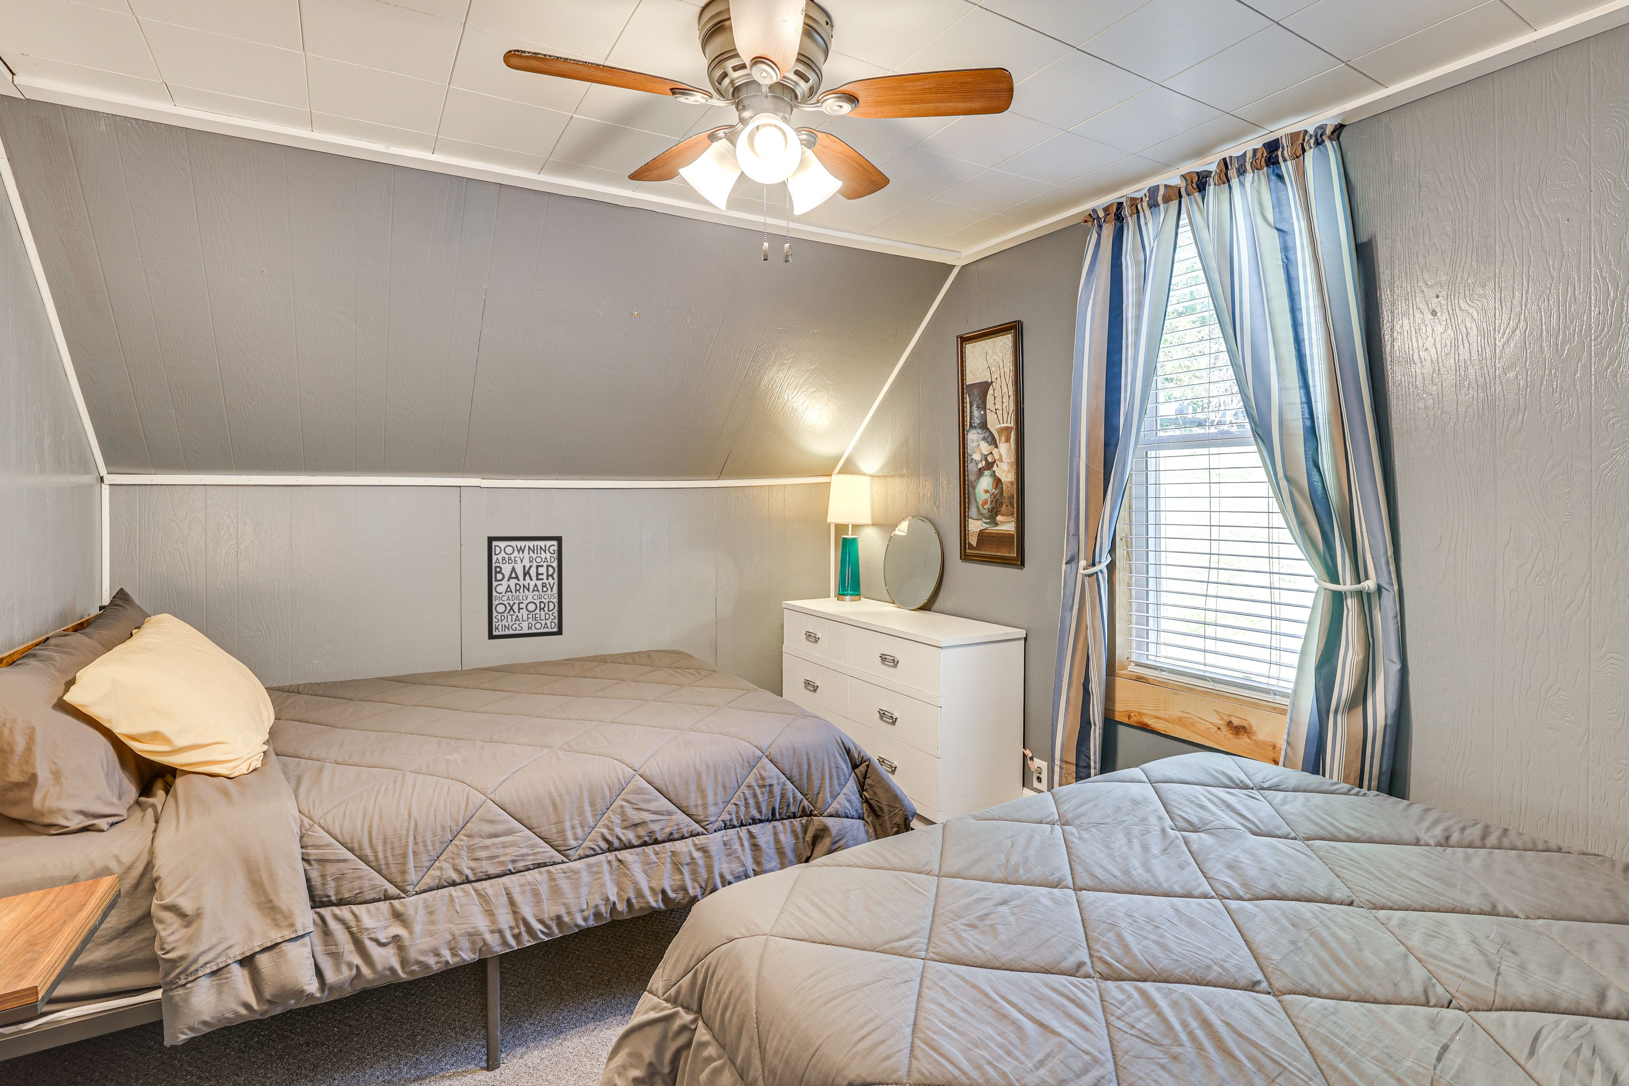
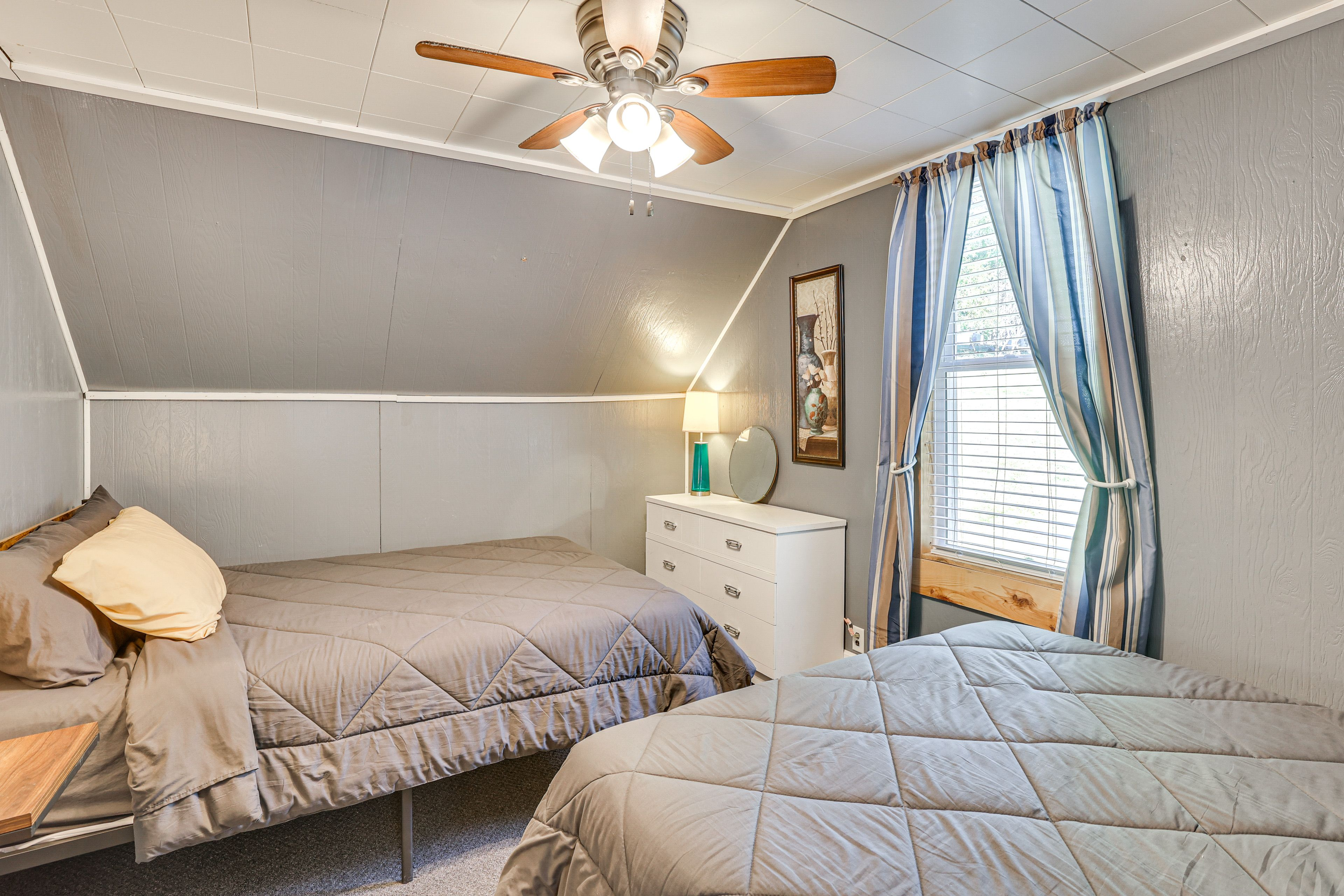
- wall art [486,536,562,640]
